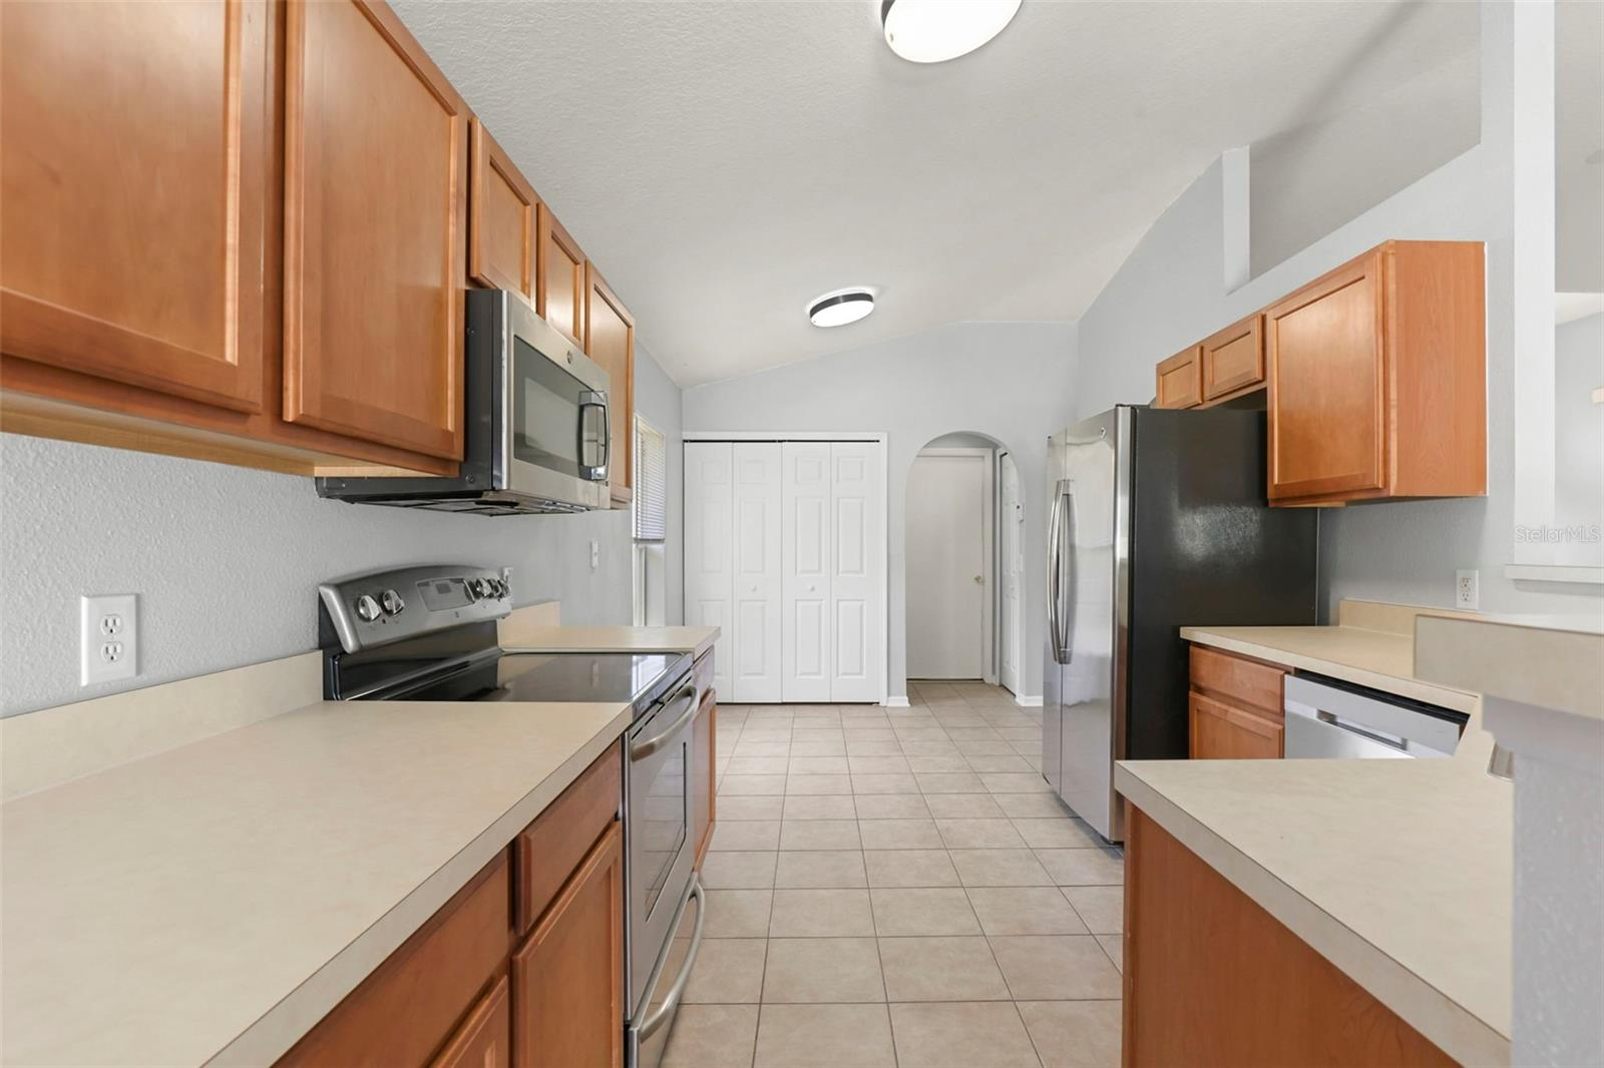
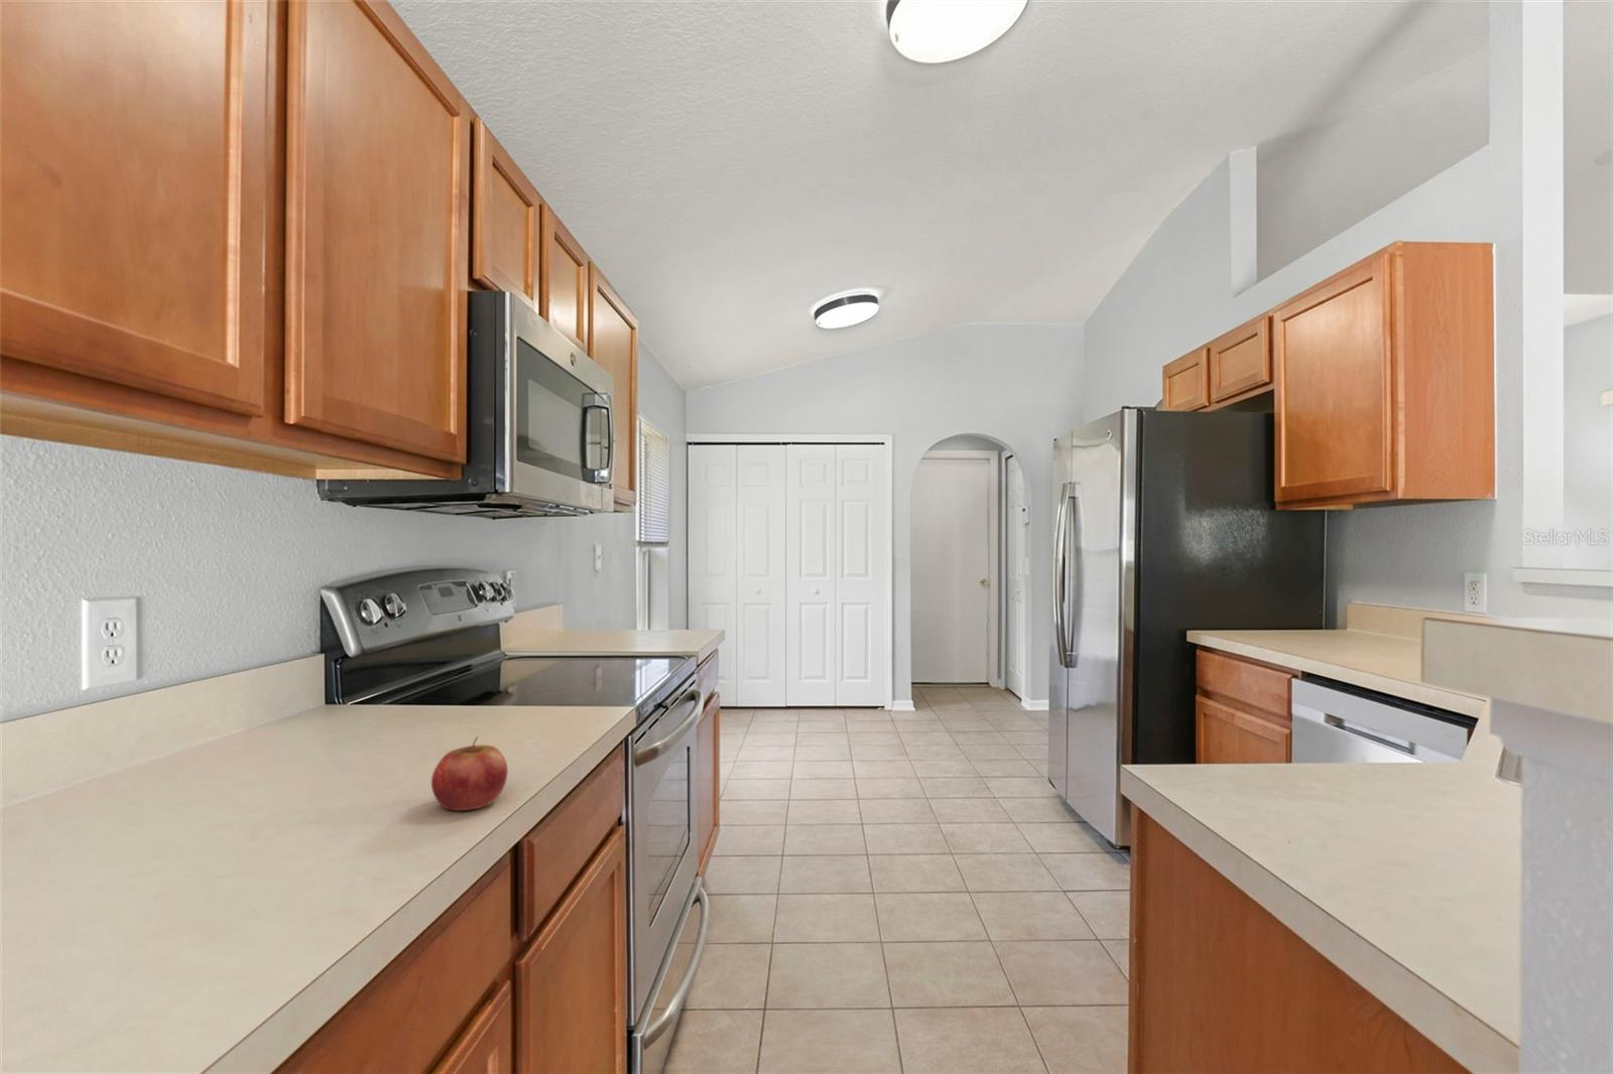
+ apple [431,736,510,811]
